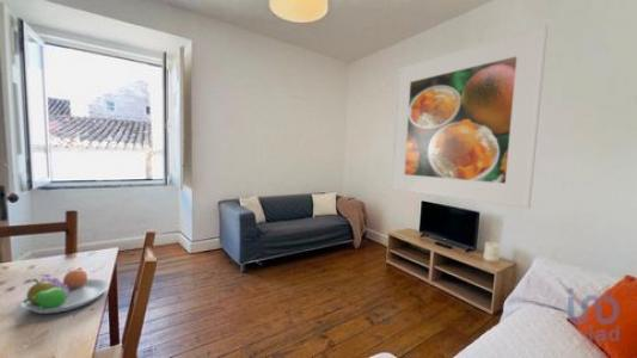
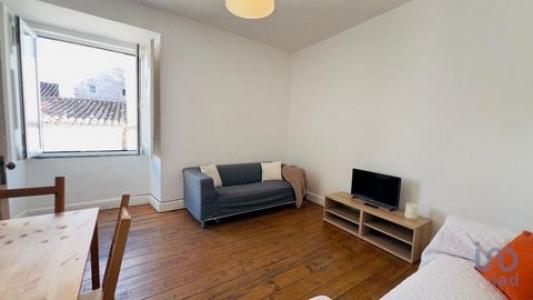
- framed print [390,23,549,210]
- fruit bowl [20,267,110,315]
